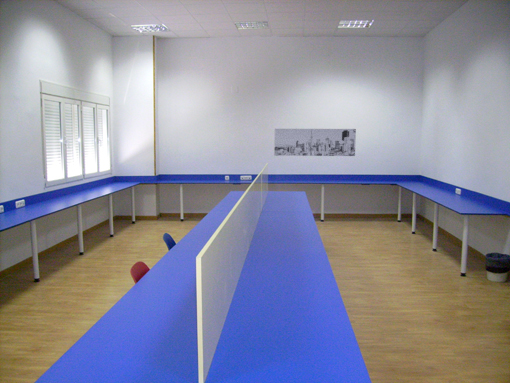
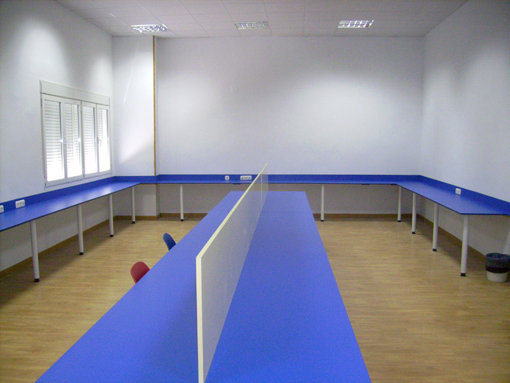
- wall art [273,128,357,157]
